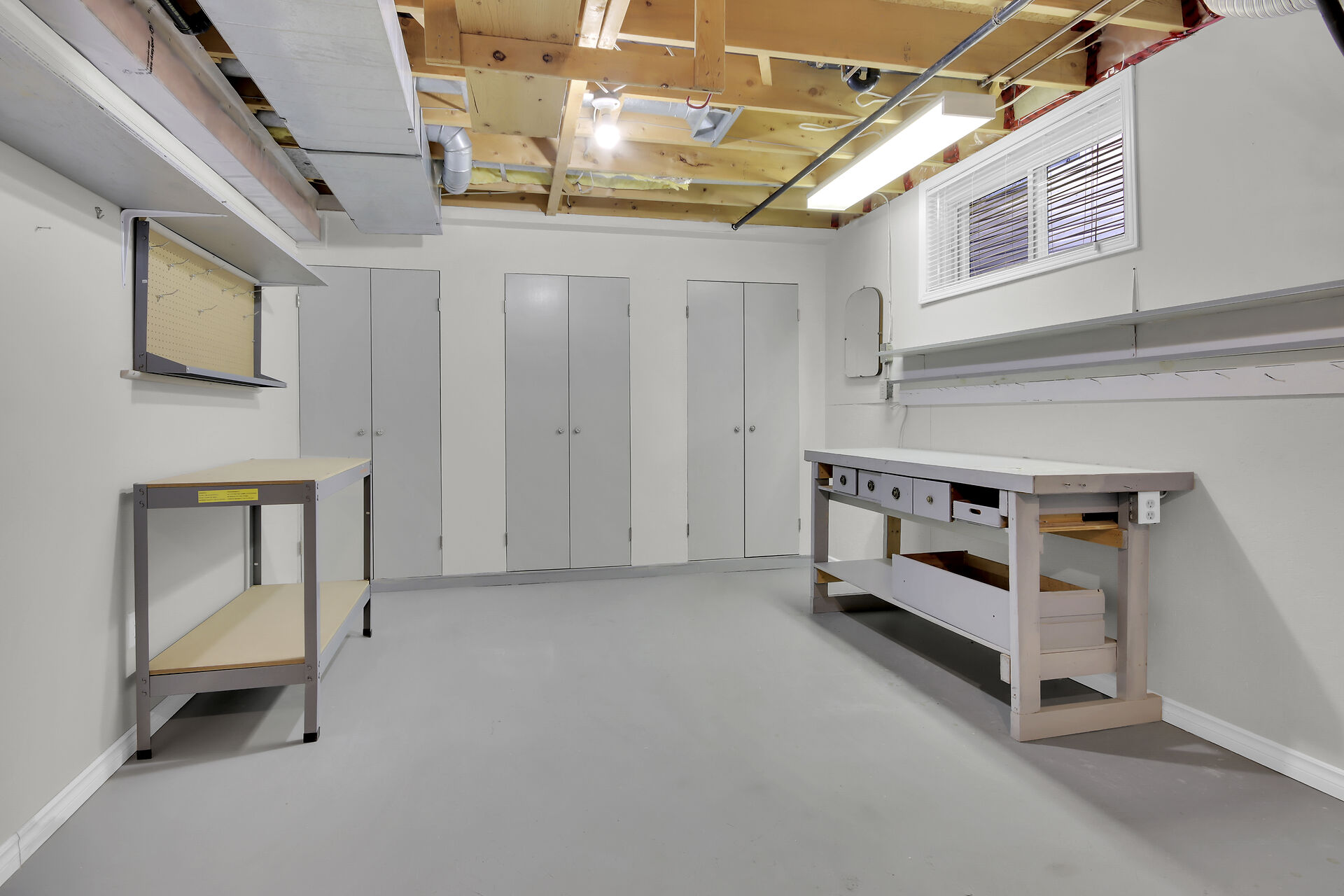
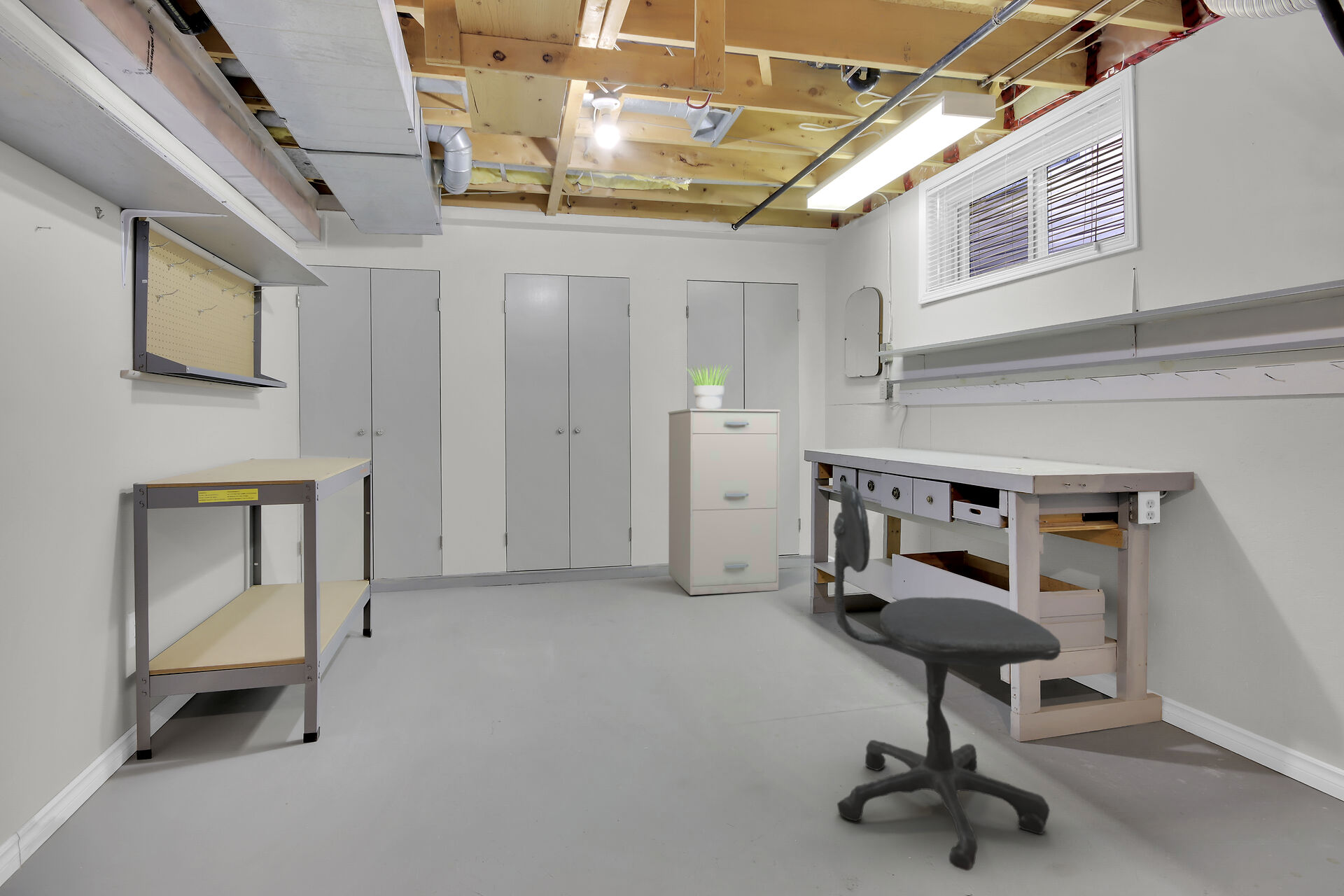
+ filing cabinet [668,408,781,596]
+ office chair [833,480,1062,872]
+ potted plant [684,363,733,409]
